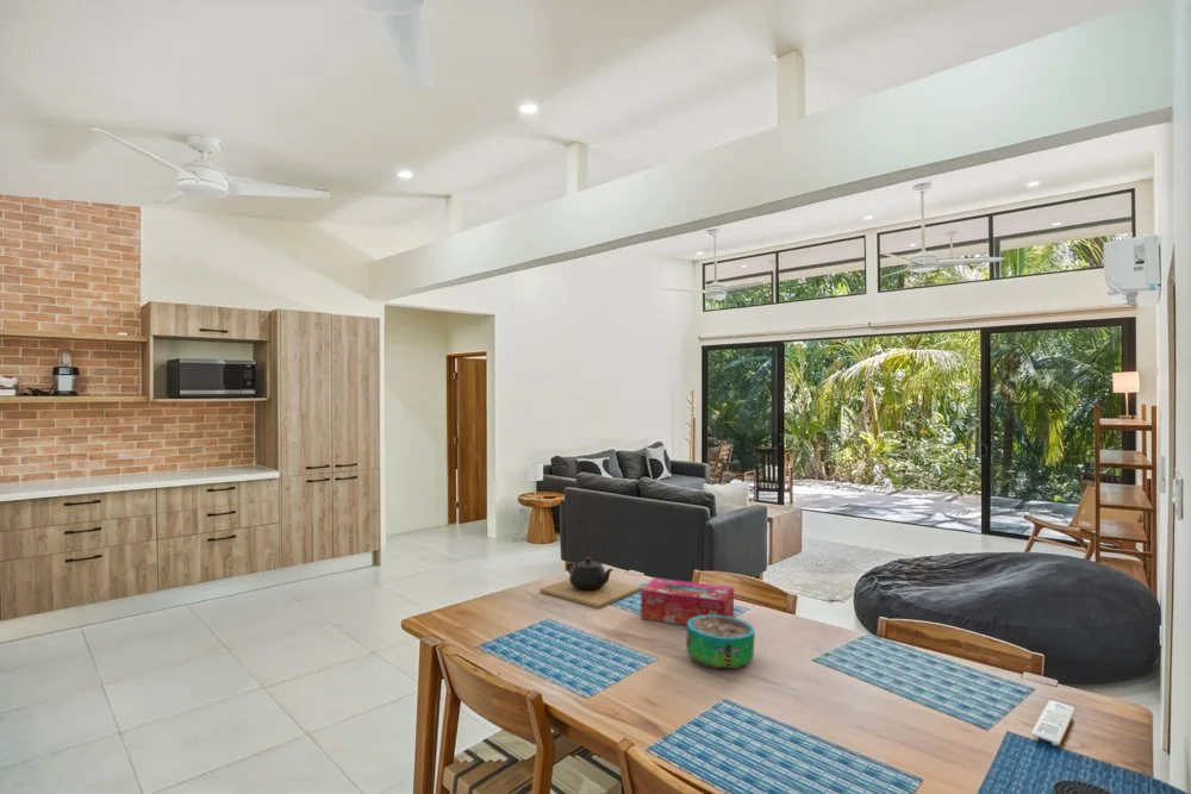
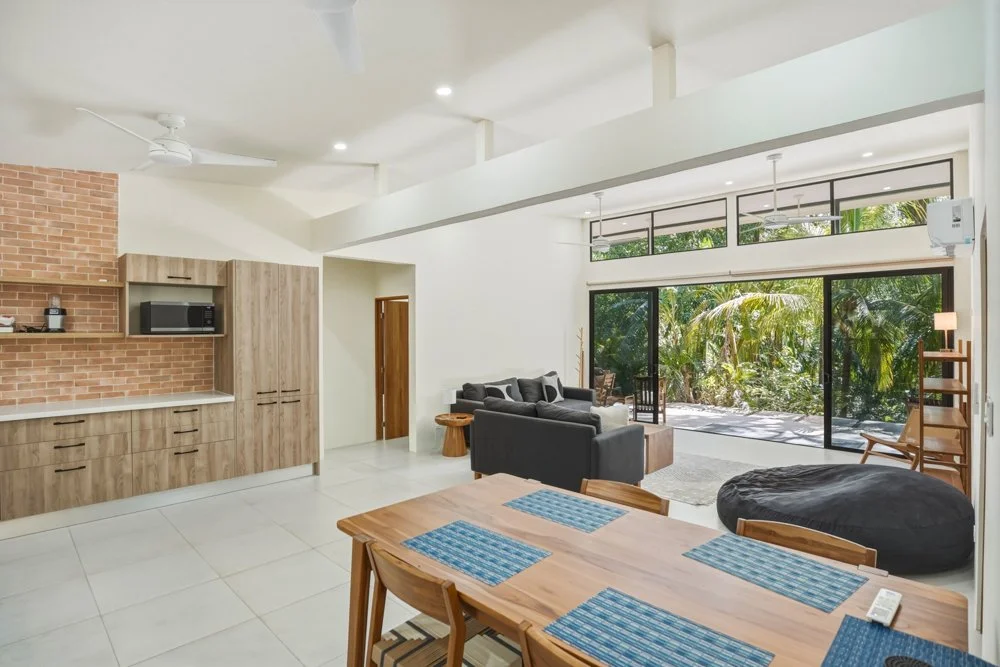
- tissue box [640,577,735,626]
- decorative bowl [685,615,756,670]
- teapot [538,556,643,609]
